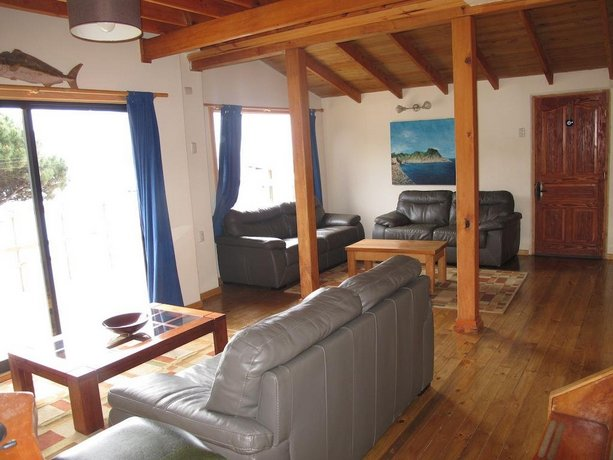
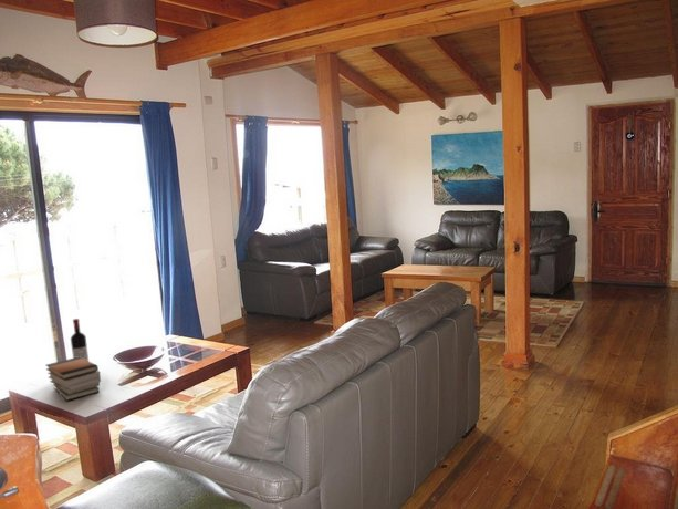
+ wine bottle [70,318,90,362]
+ book stack [45,356,102,402]
